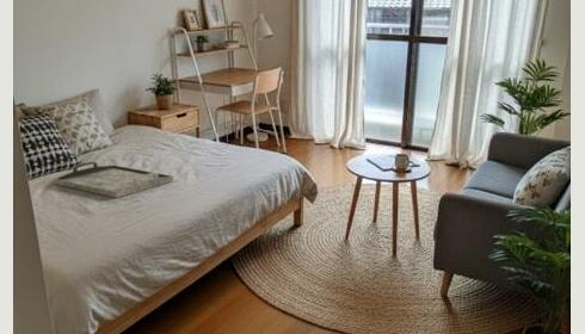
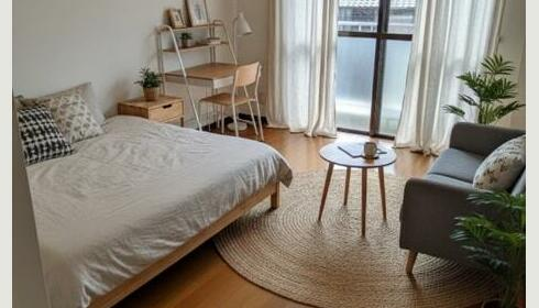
- serving tray [53,160,174,199]
